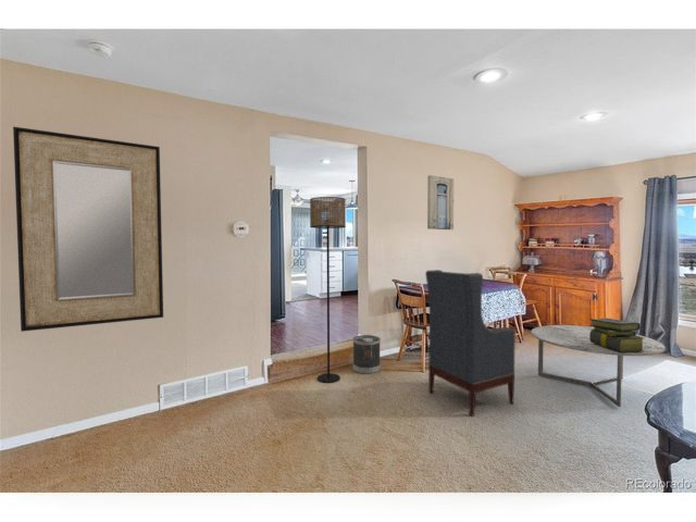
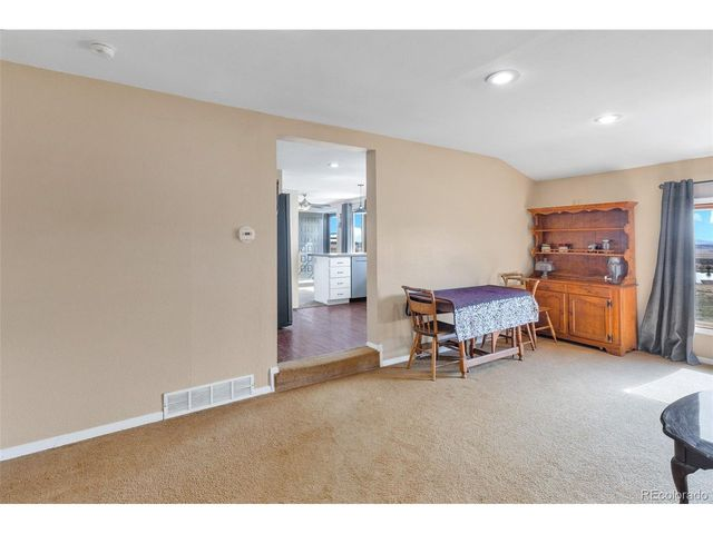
- floor lamp [309,196,347,384]
- wastebasket [352,334,382,375]
- armchair [424,269,517,417]
- stack of books [588,318,646,352]
- coffee table [531,324,667,408]
- wall art [426,174,455,231]
- home mirror [12,126,164,333]
